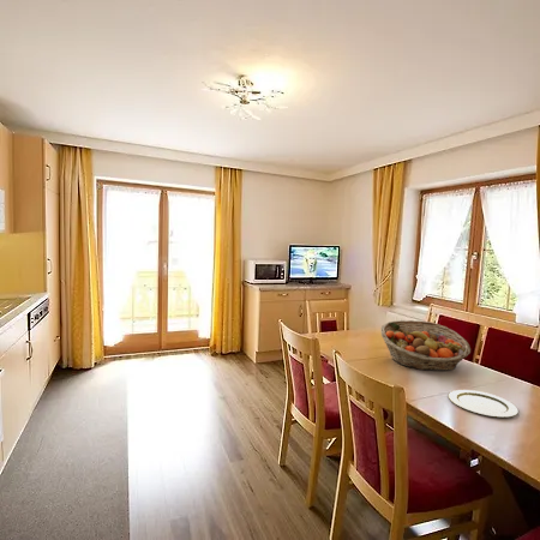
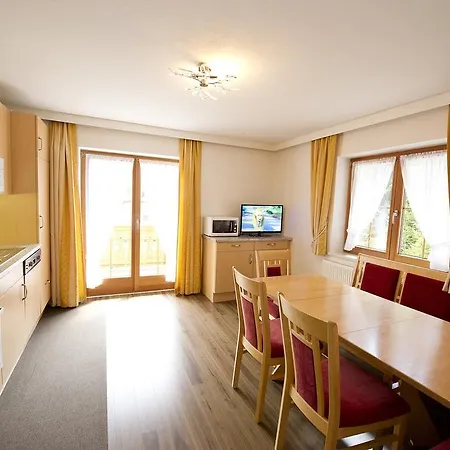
- plate [448,389,520,419]
- fruit basket [379,319,472,372]
